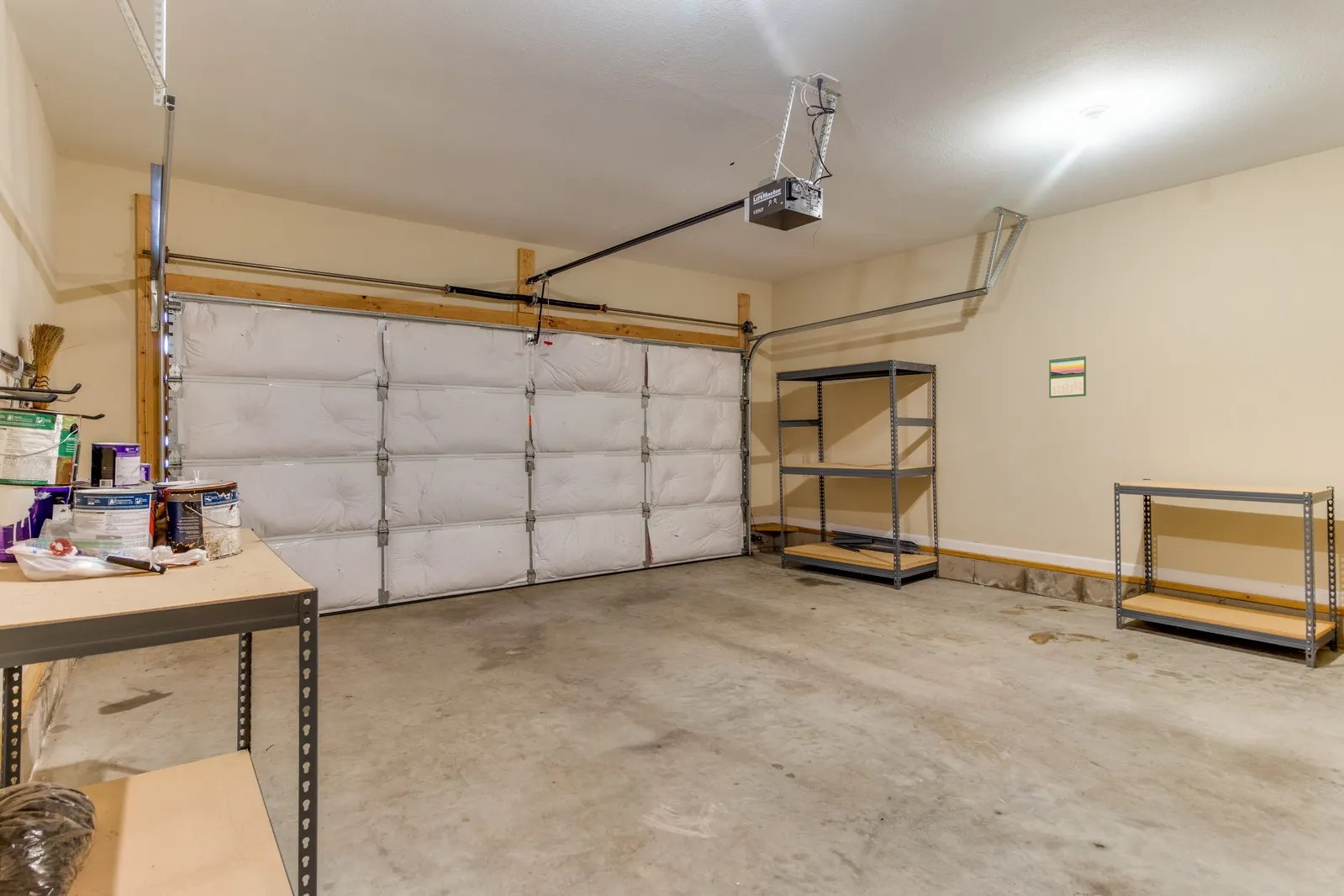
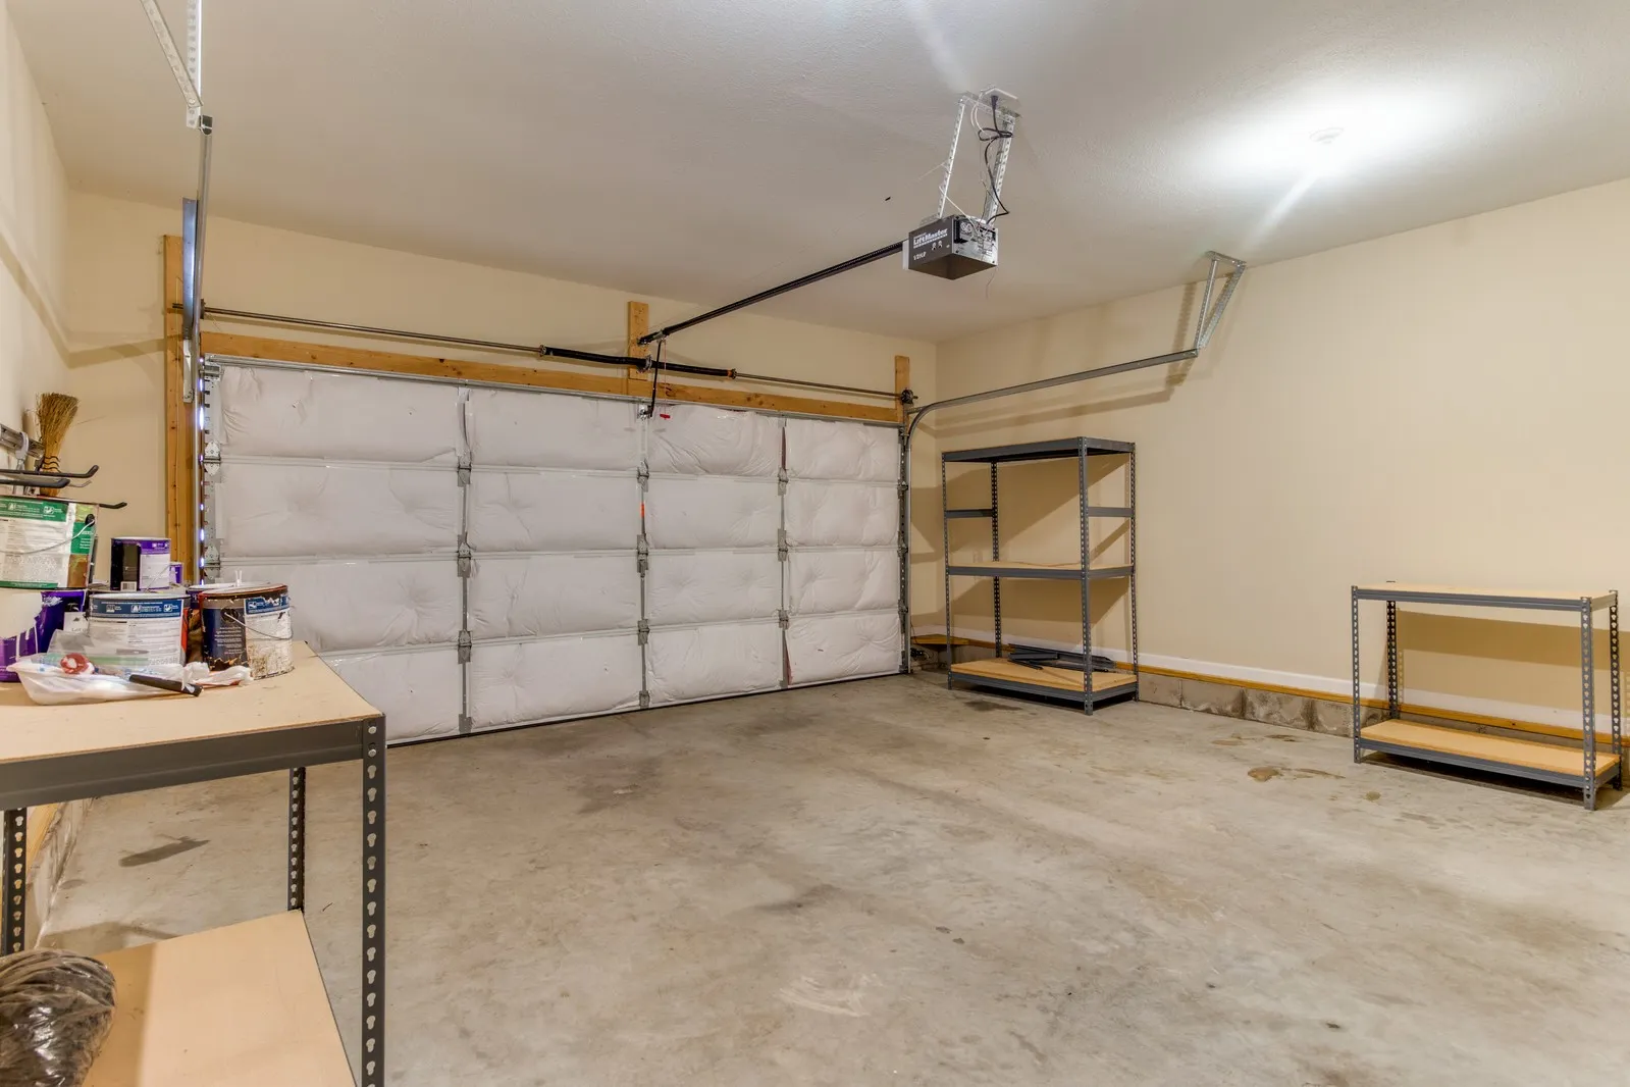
- calendar [1048,355,1087,399]
